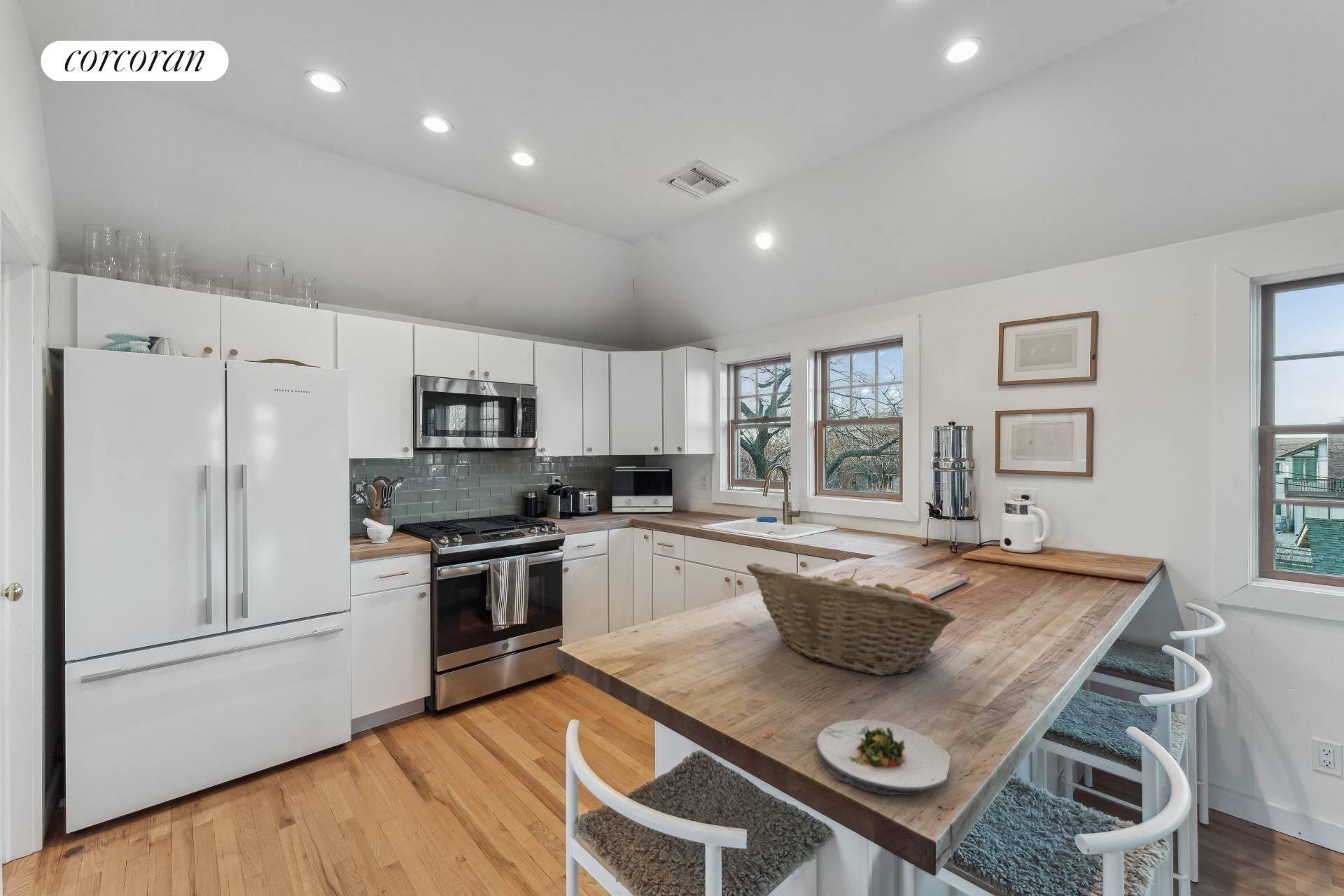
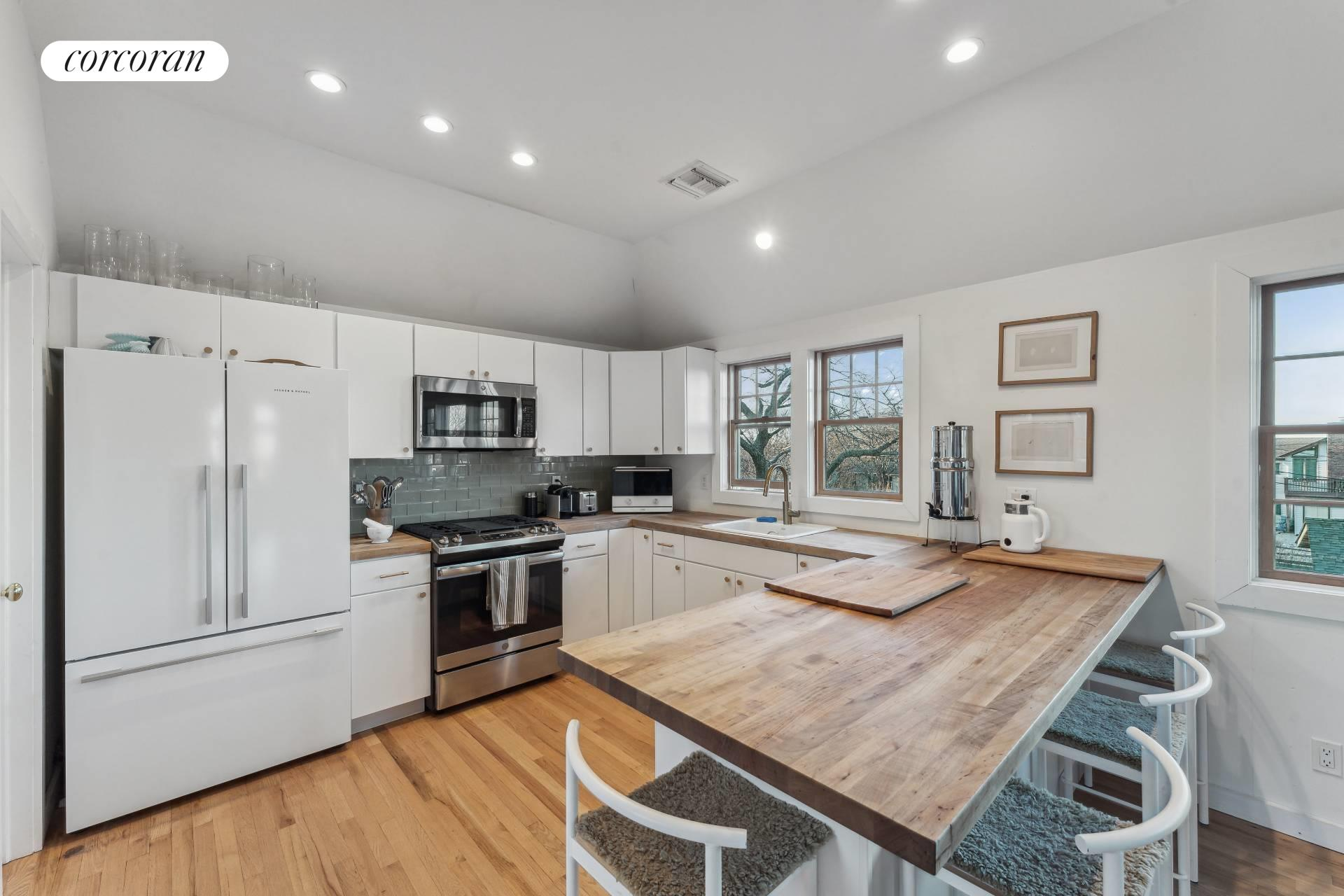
- fruit basket [745,562,959,676]
- salad plate [816,719,951,796]
